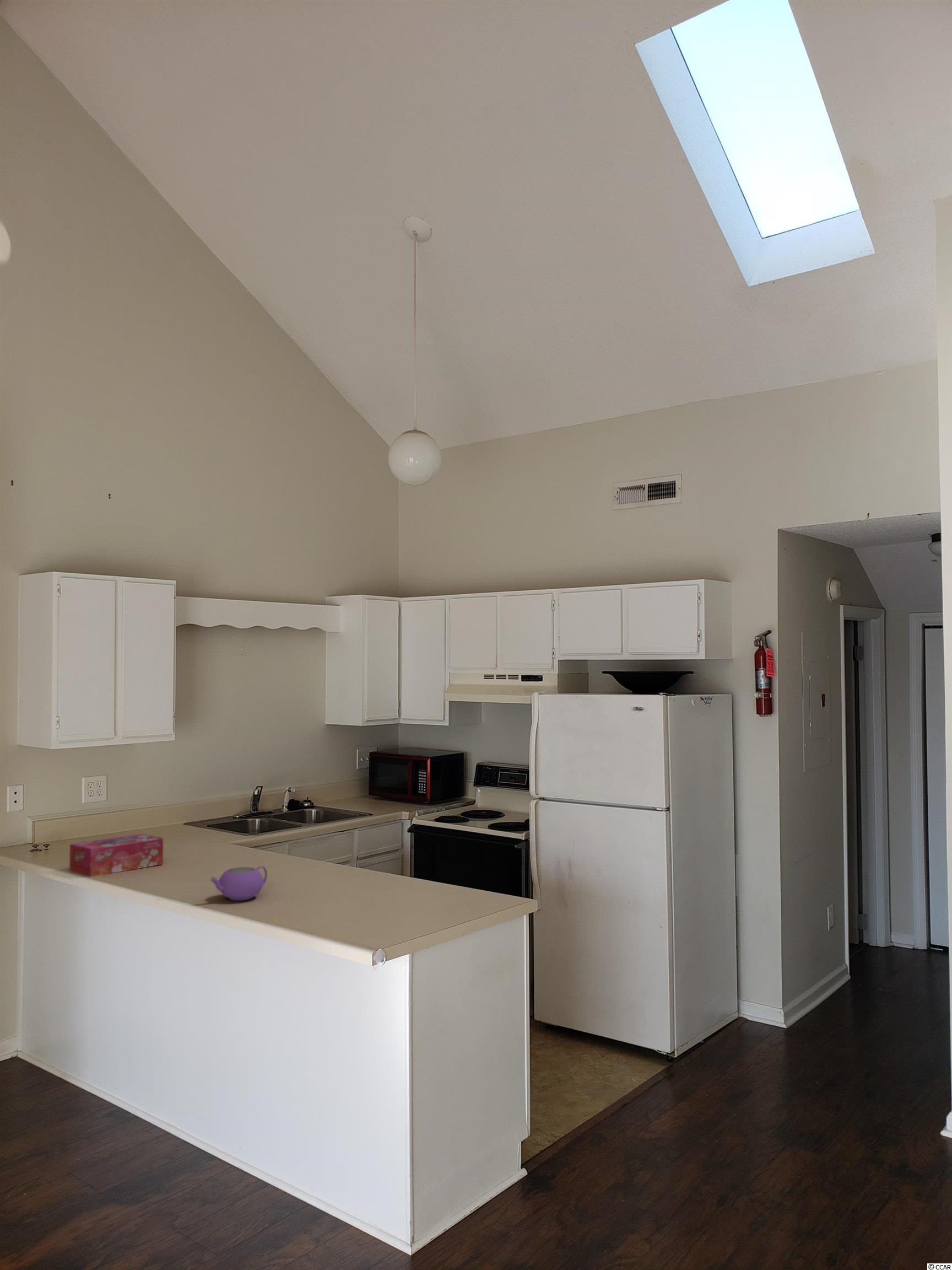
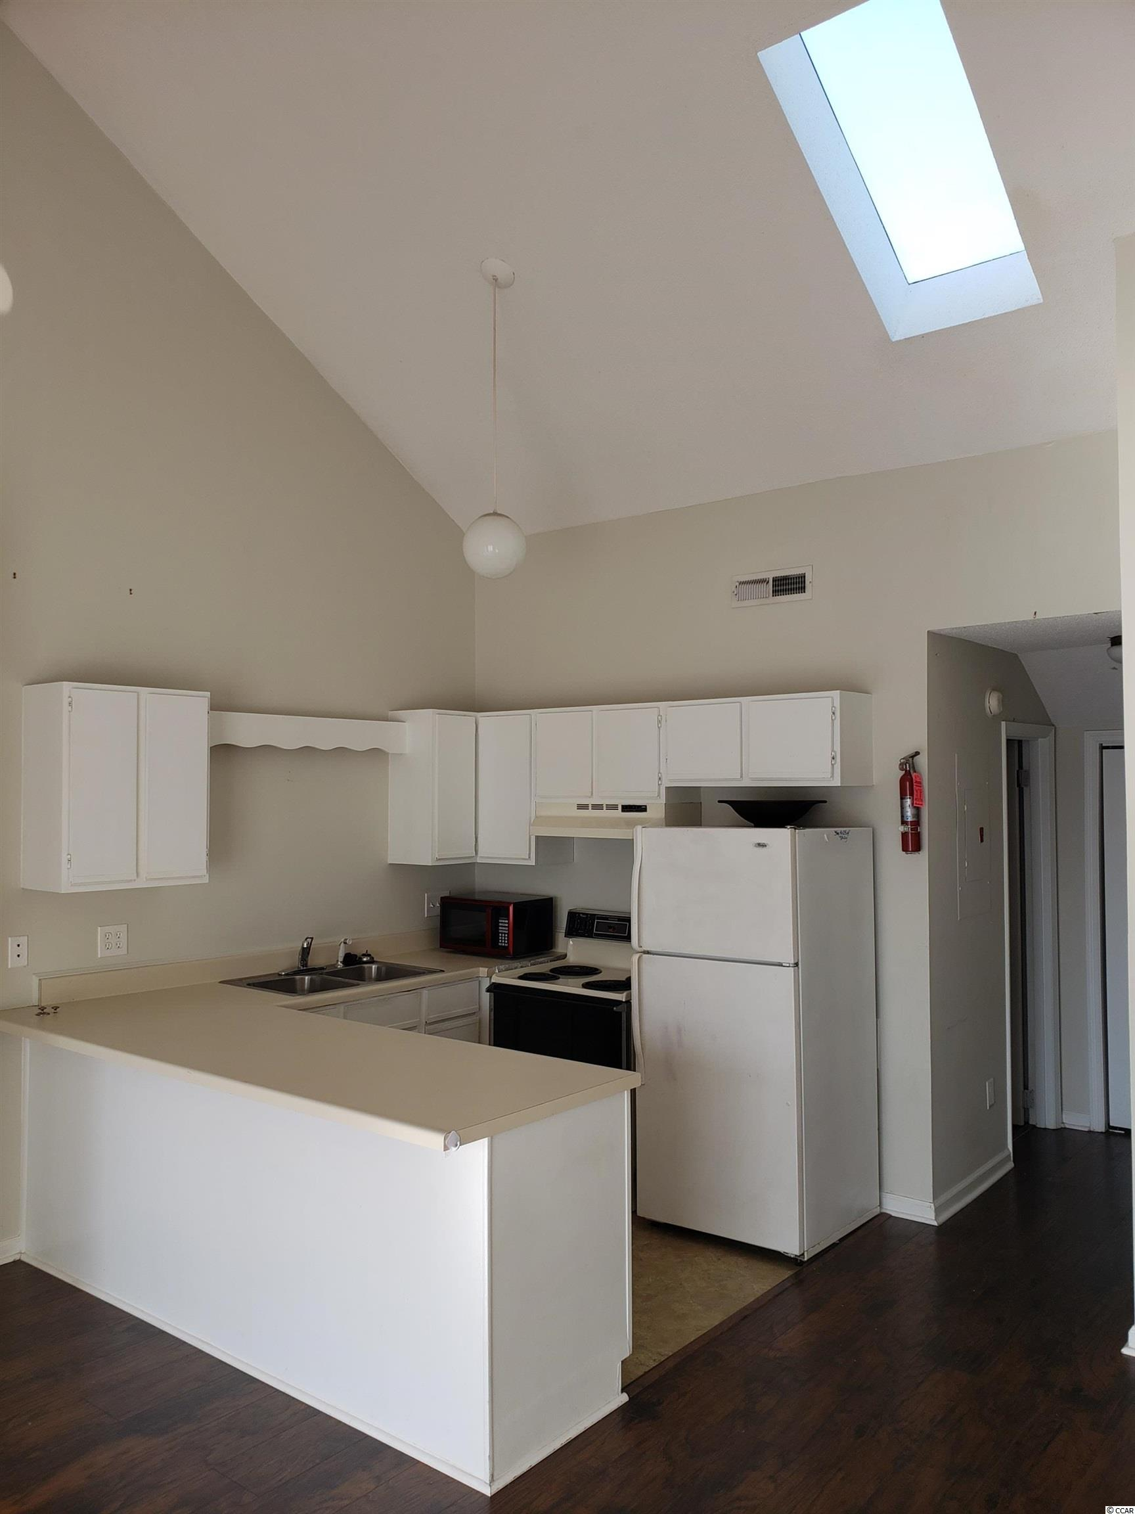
- teapot [209,865,268,901]
- tissue box [69,833,164,878]
